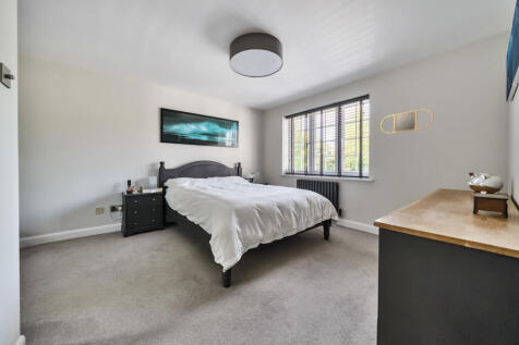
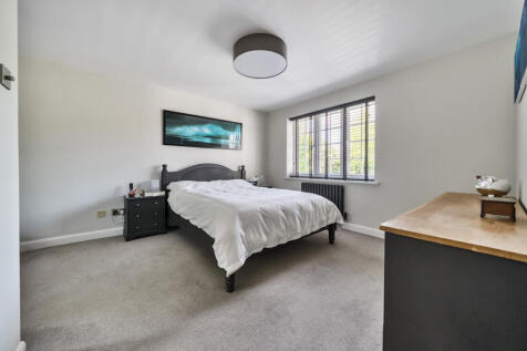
- home mirror [379,109,434,135]
